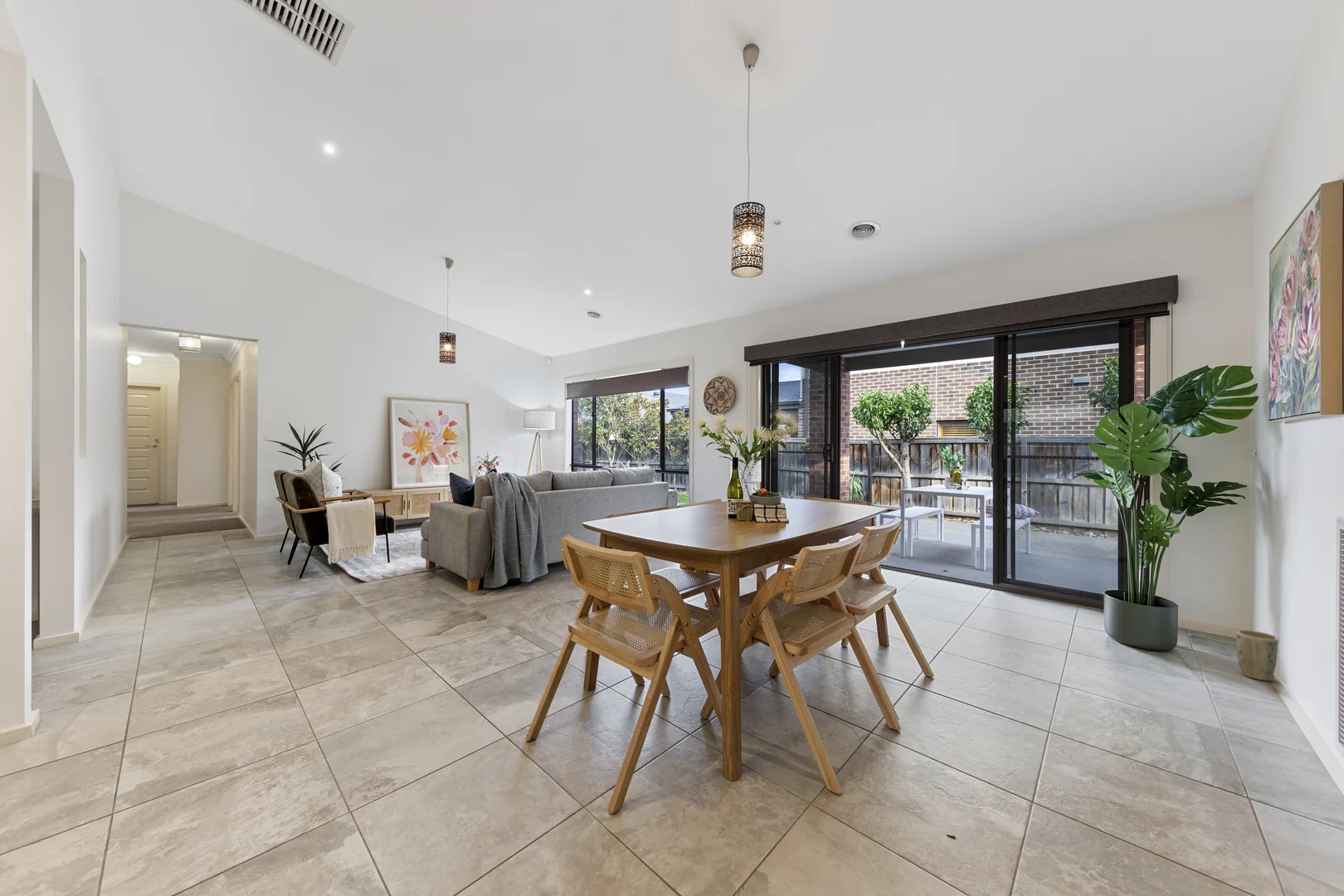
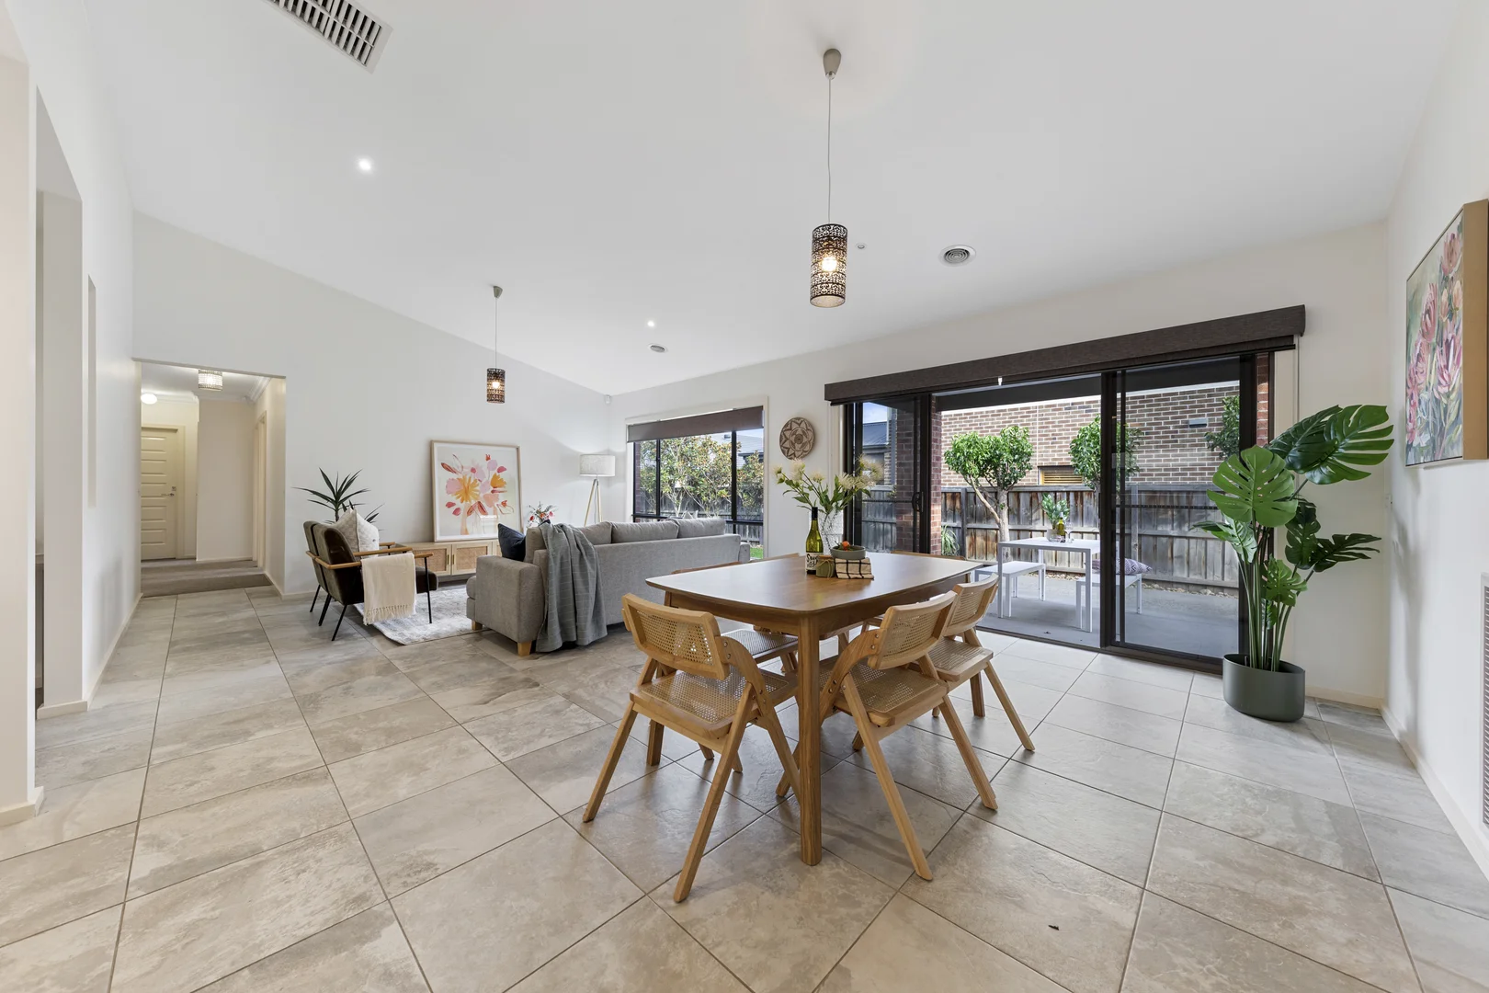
- plant pot [1235,629,1279,682]
